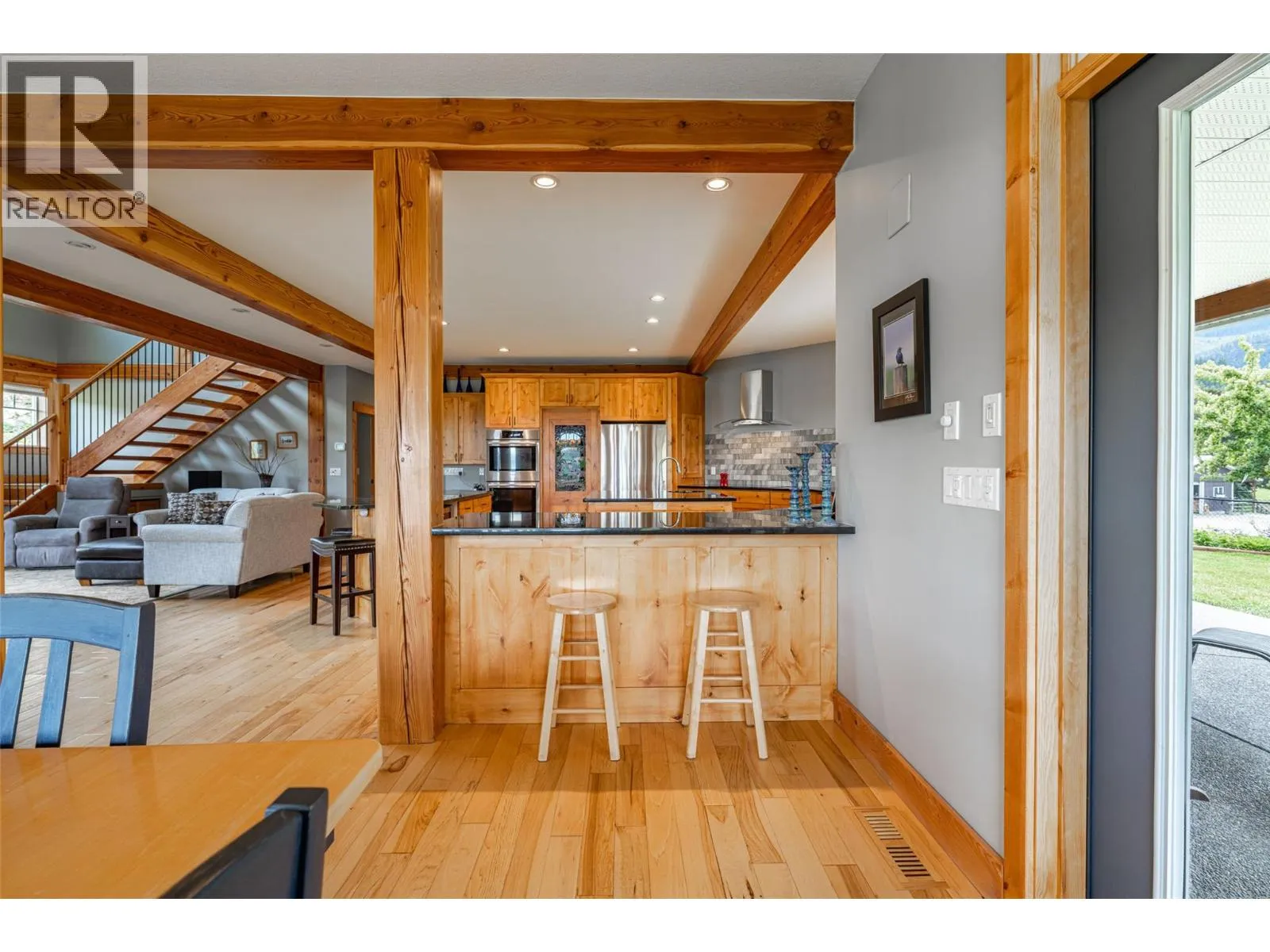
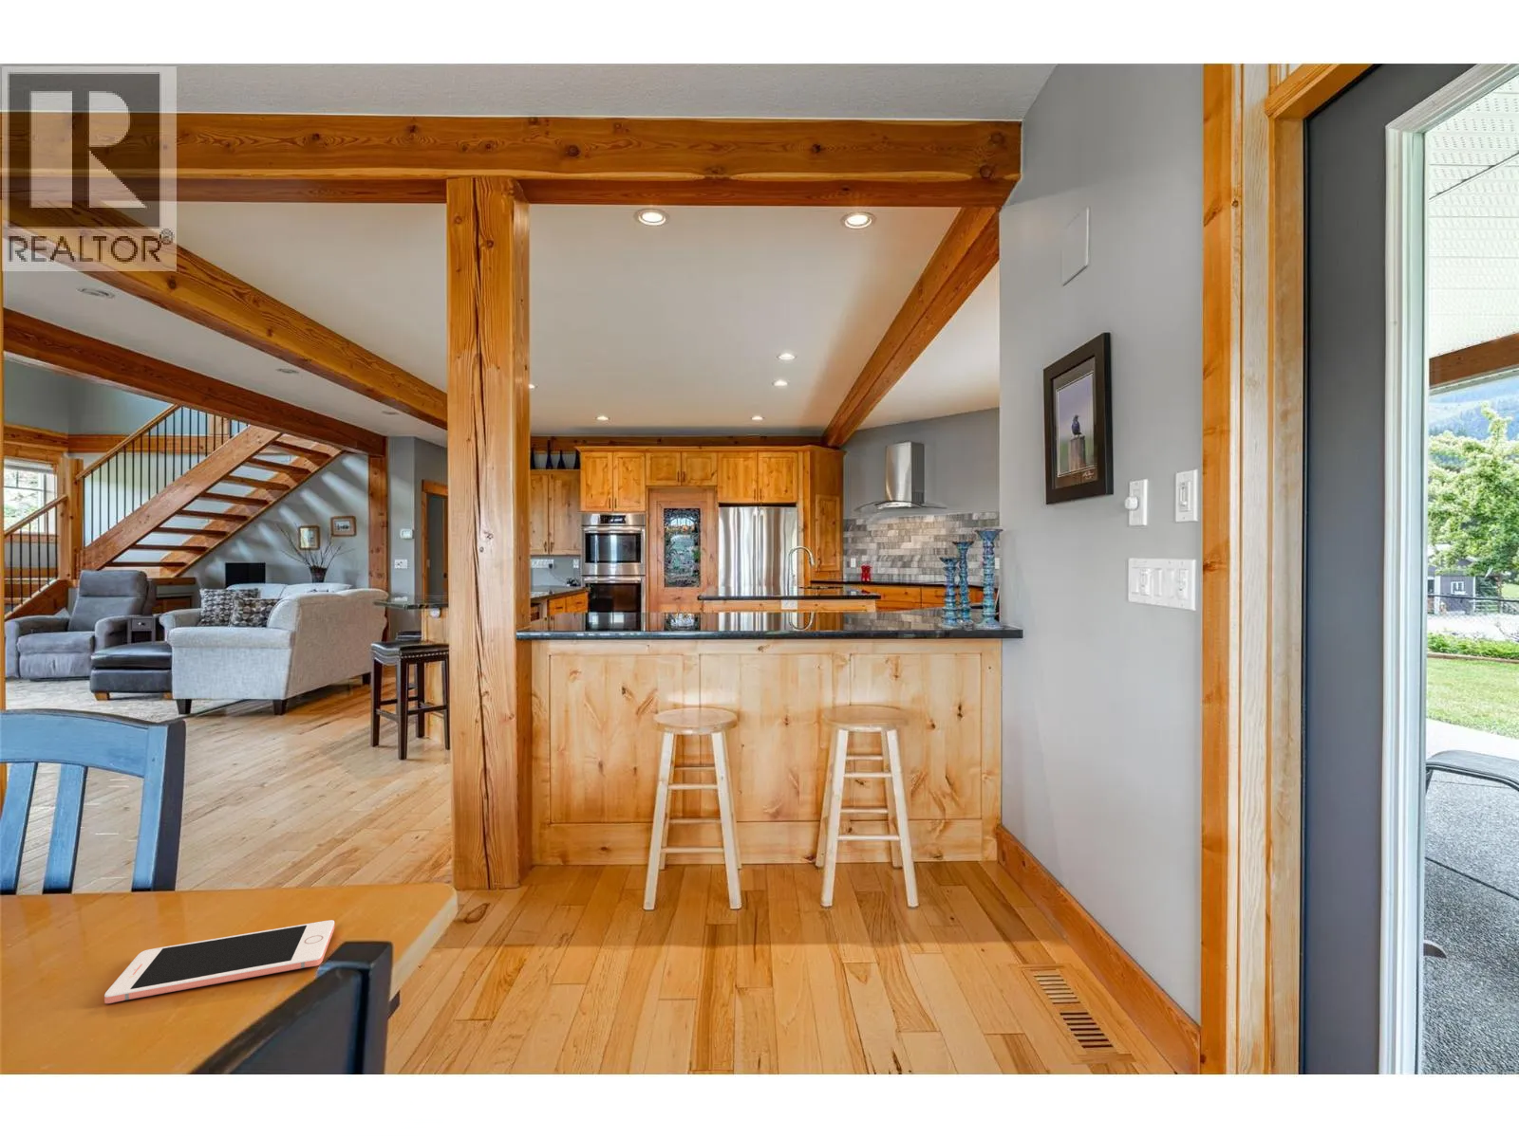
+ cell phone [104,919,335,1004]
